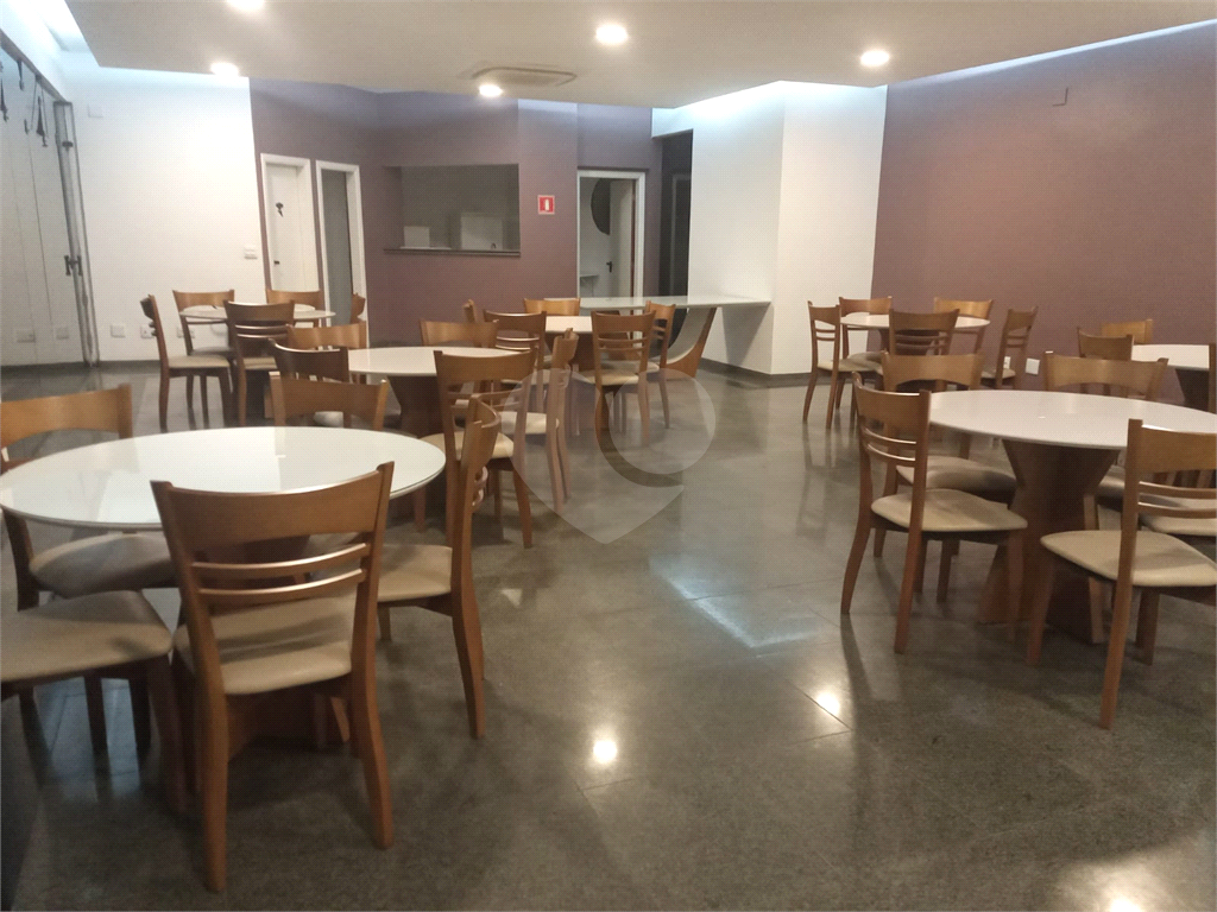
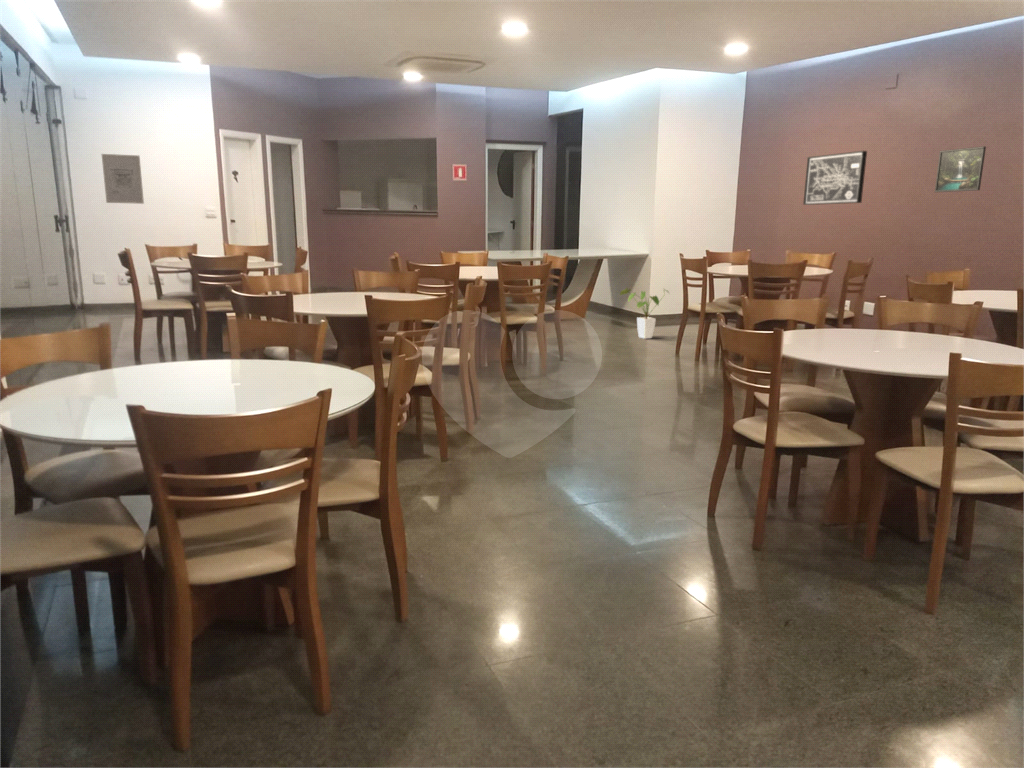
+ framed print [934,145,987,193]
+ wall art [101,153,145,205]
+ wall art [802,150,868,206]
+ house plant [619,287,671,340]
